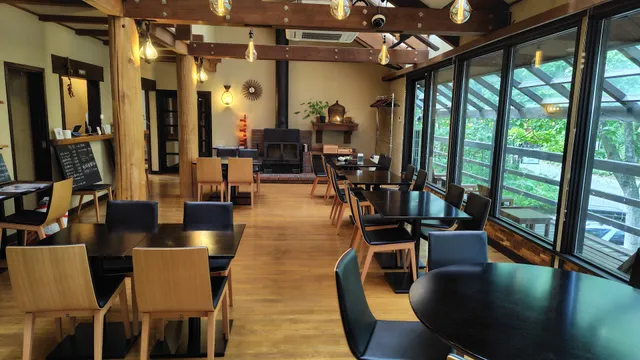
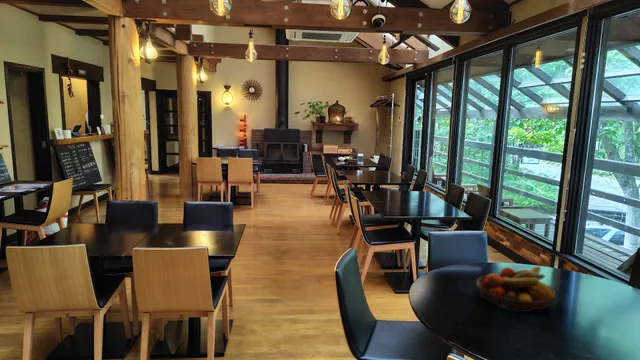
+ fruit bowl [475,265,556,313]
